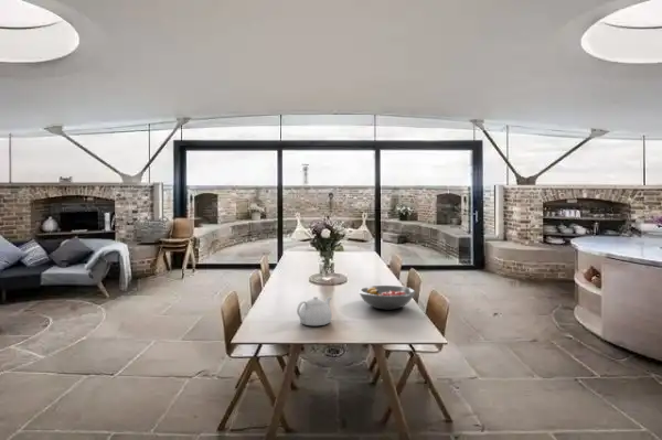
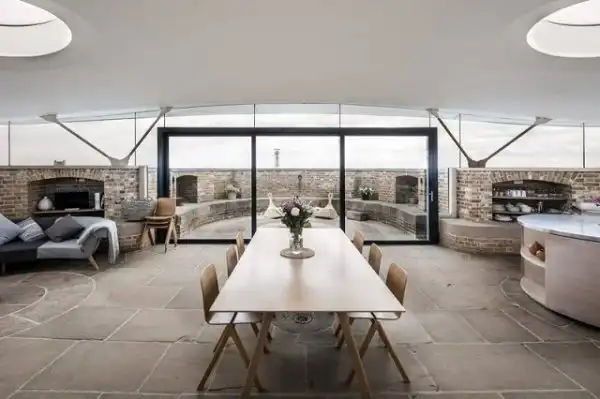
- teapot [296,296,332,326]
- fruit bowl [357,285,416,310]
